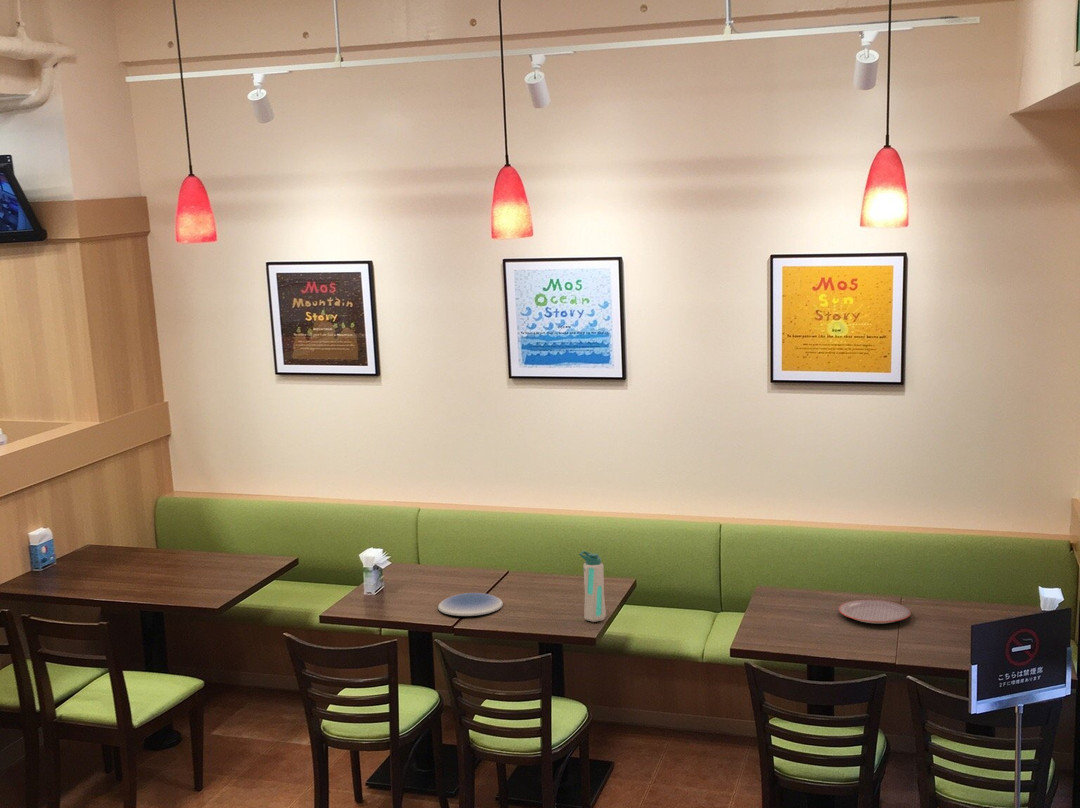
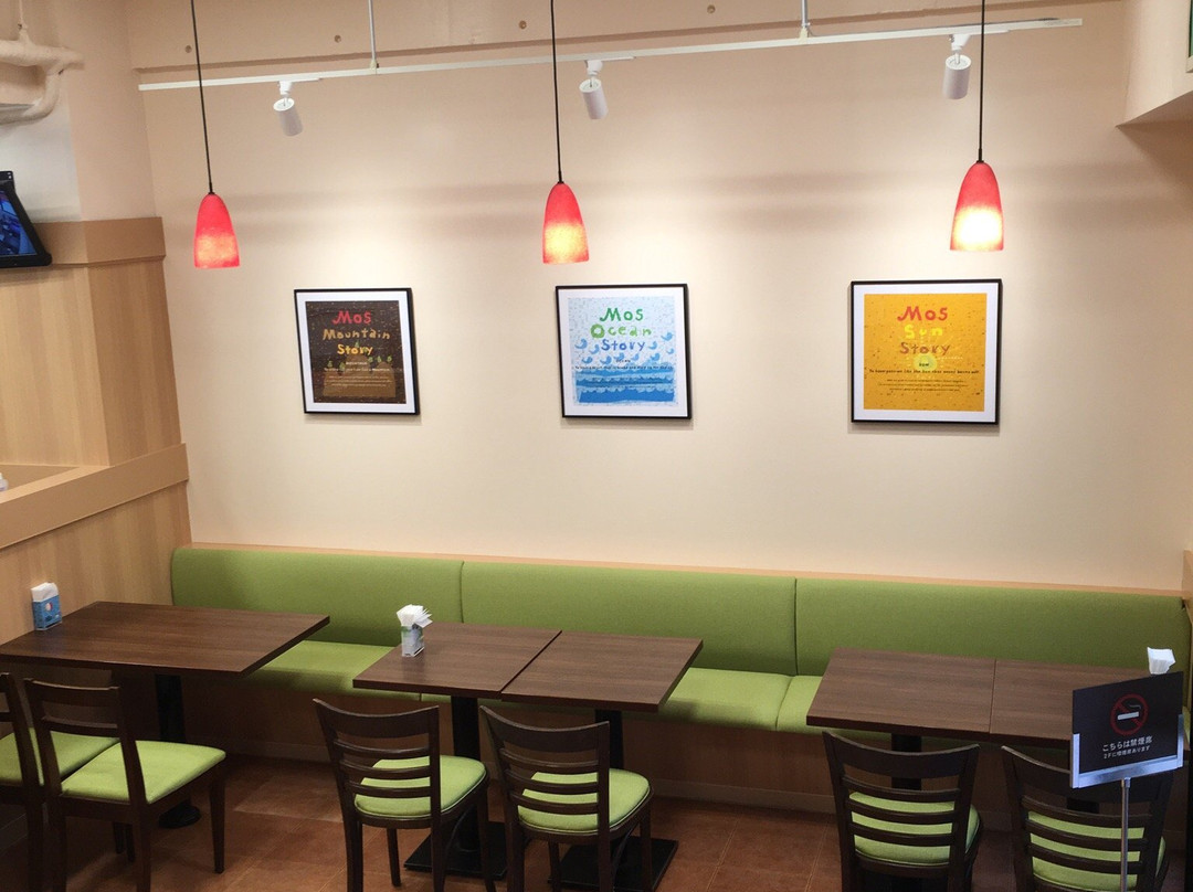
- water bottle [578,550,607,623]
- plate [437,592,504,617]
- plate [838,599,912,624]
